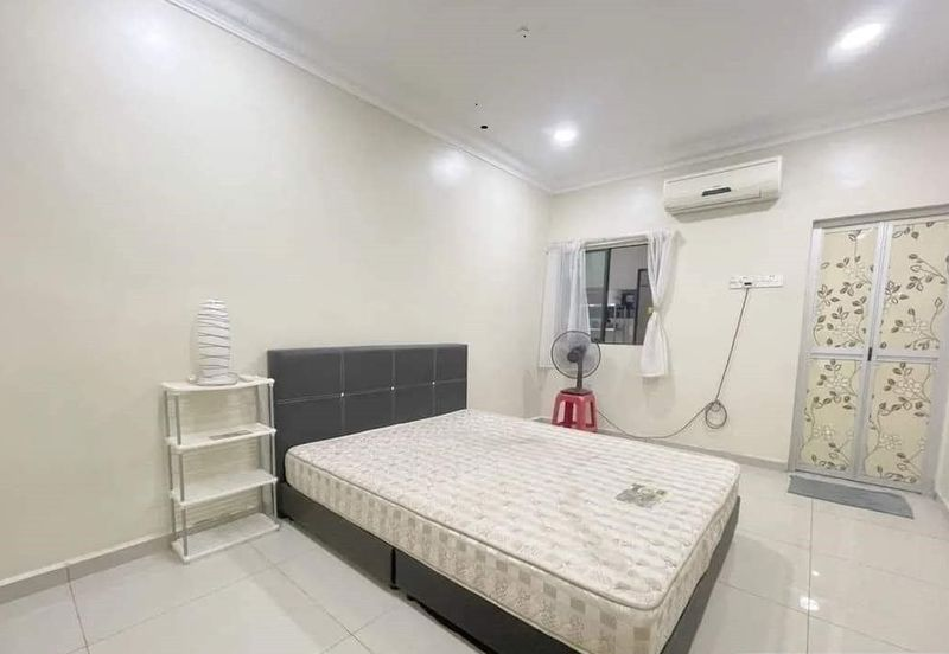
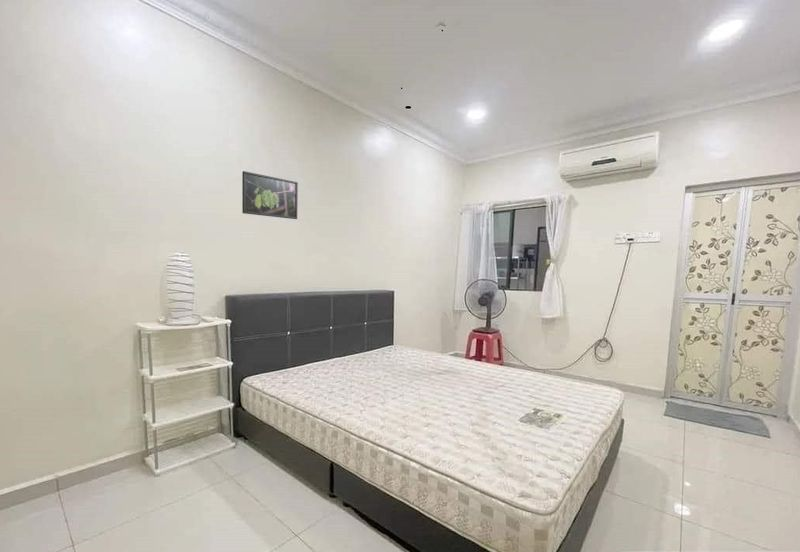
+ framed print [241,170,299,220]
